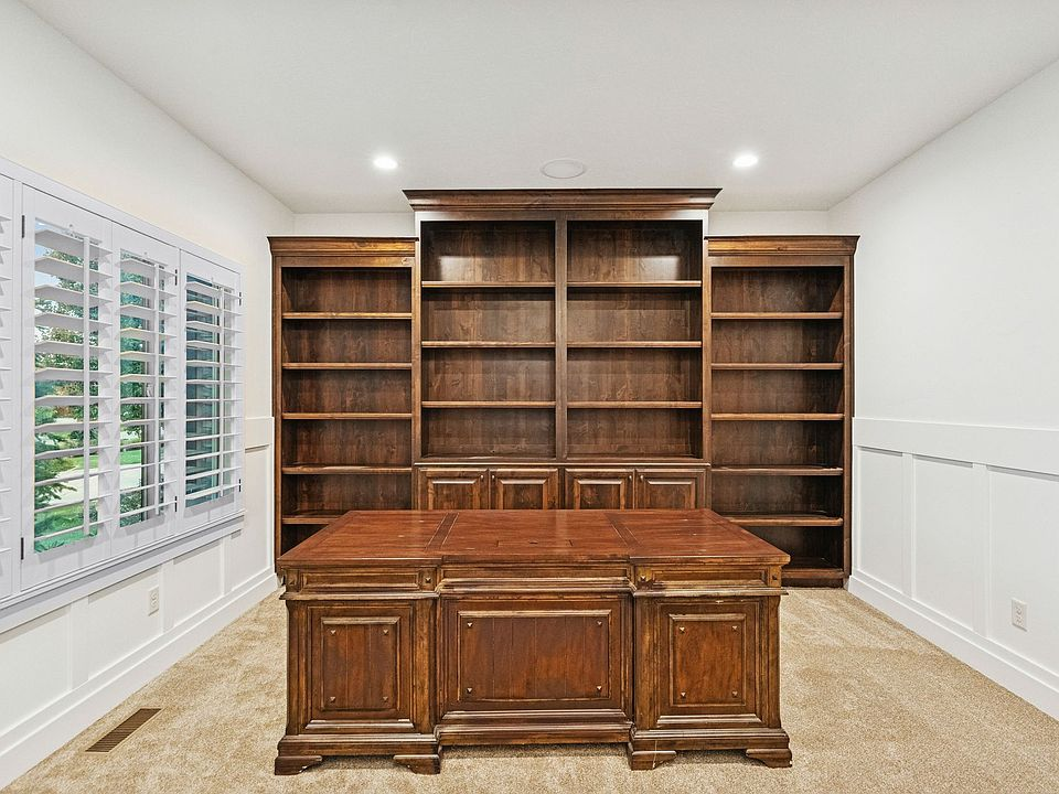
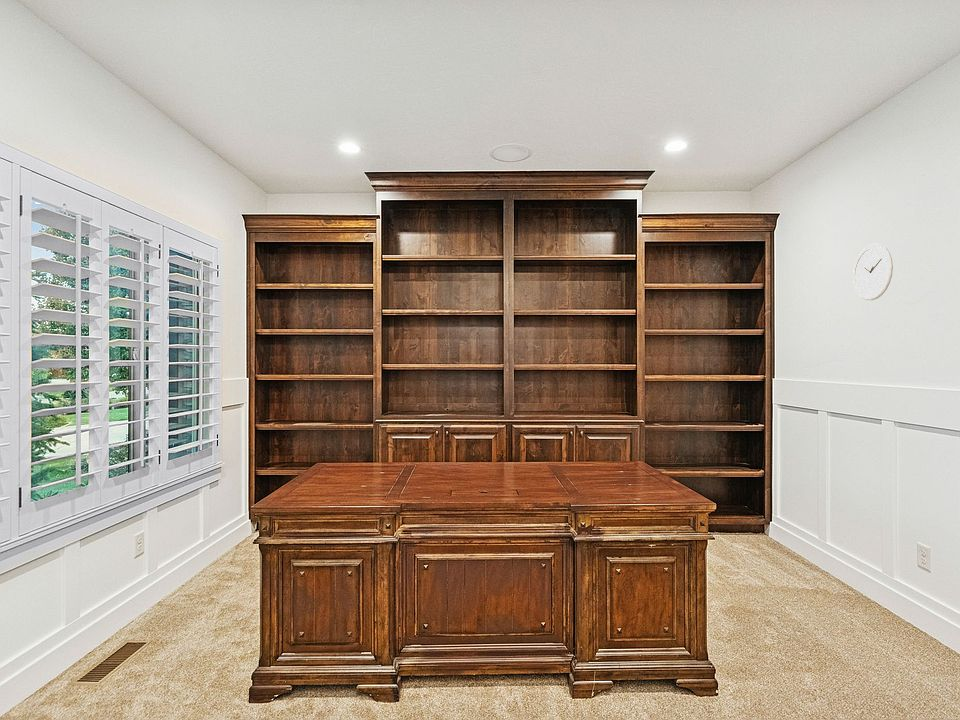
+ wall clock [852,242,894,301]
